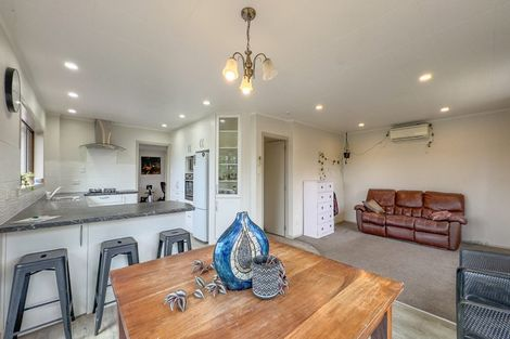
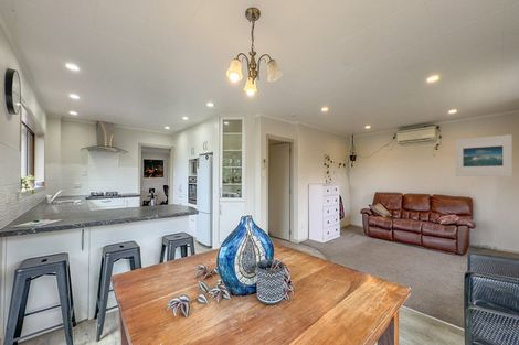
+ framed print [455,133,513,177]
